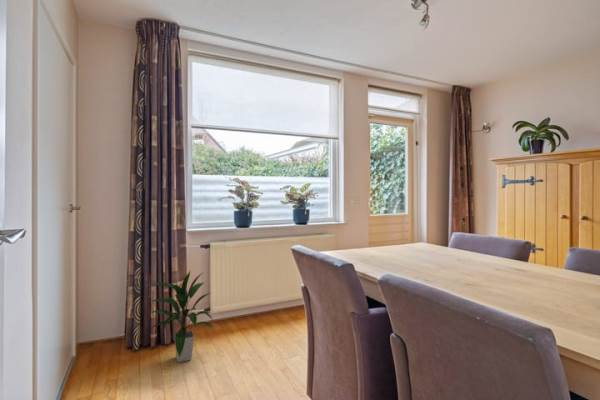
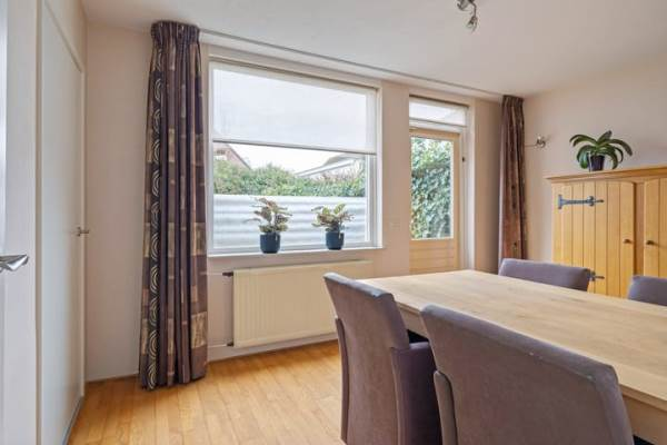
- indoor plant [147,269,214,363]
